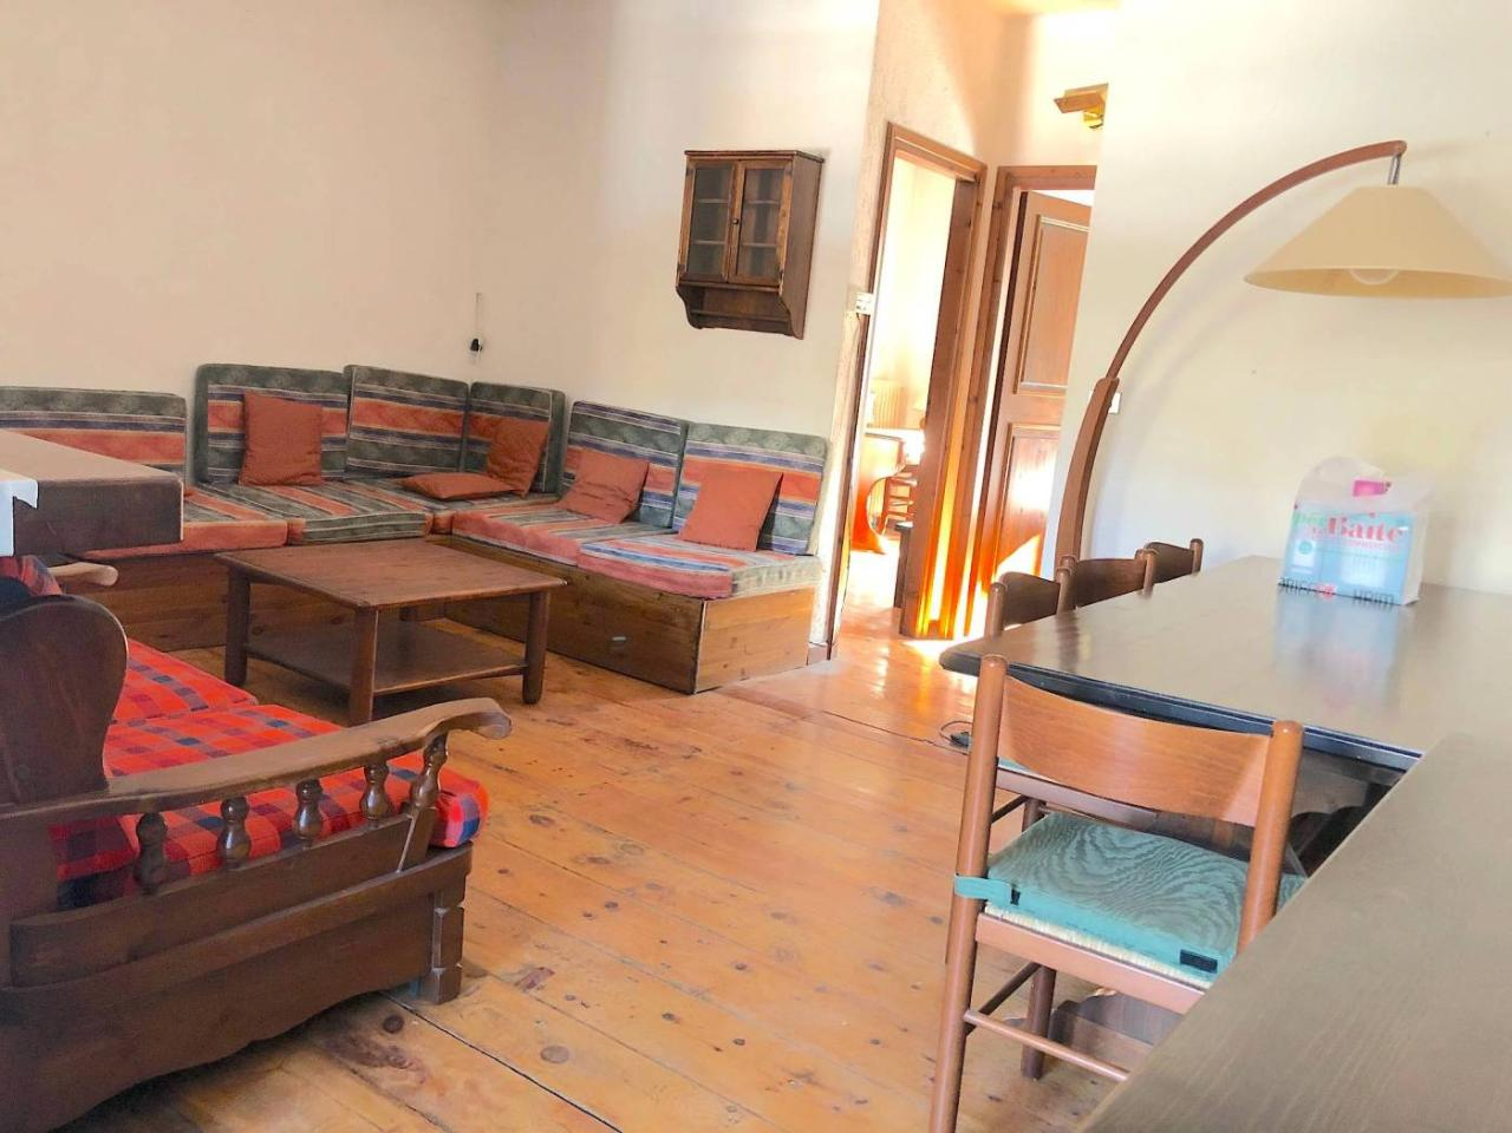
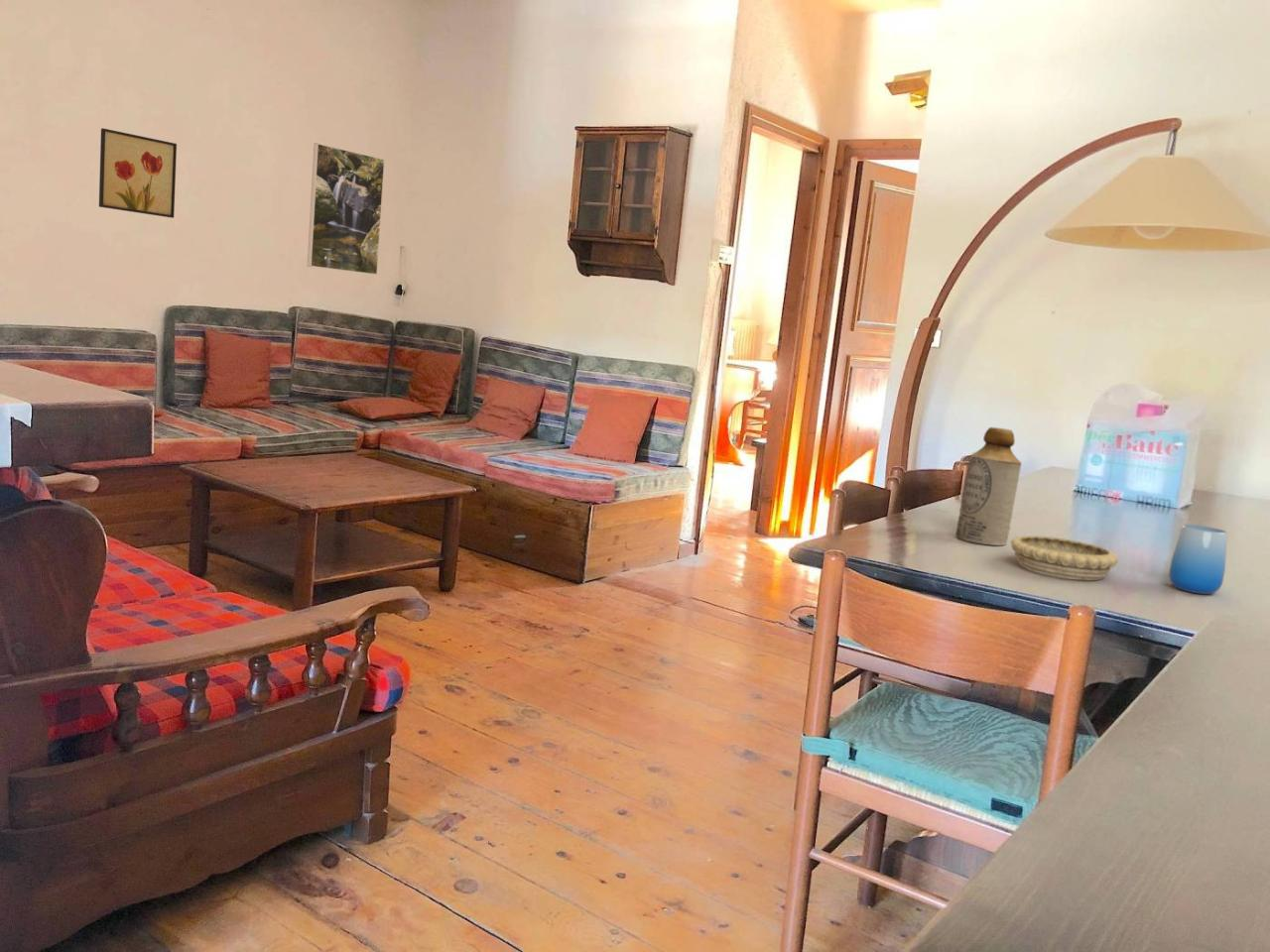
+ cup [1168,524,1228,595]
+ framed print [307,142,386,276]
+ decorative bowl [1010,535,1119,581]
+ wall art [98,128,178,219]
+ bottle [954,426,1023,546]
